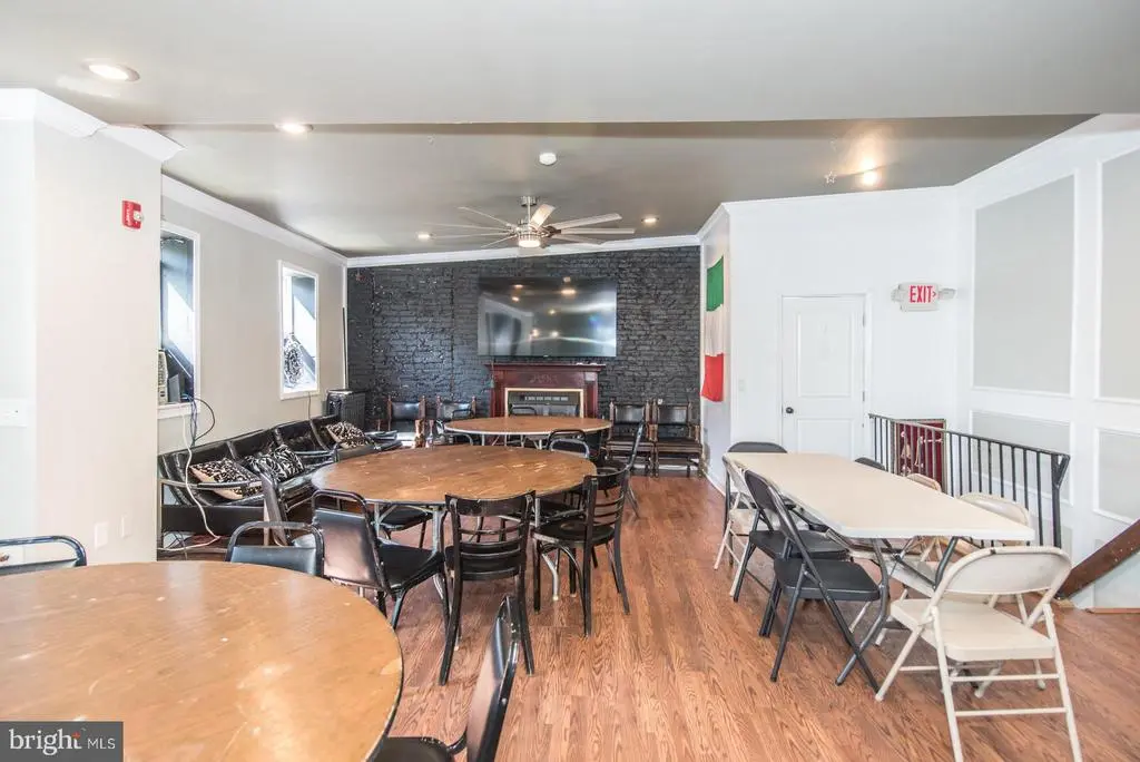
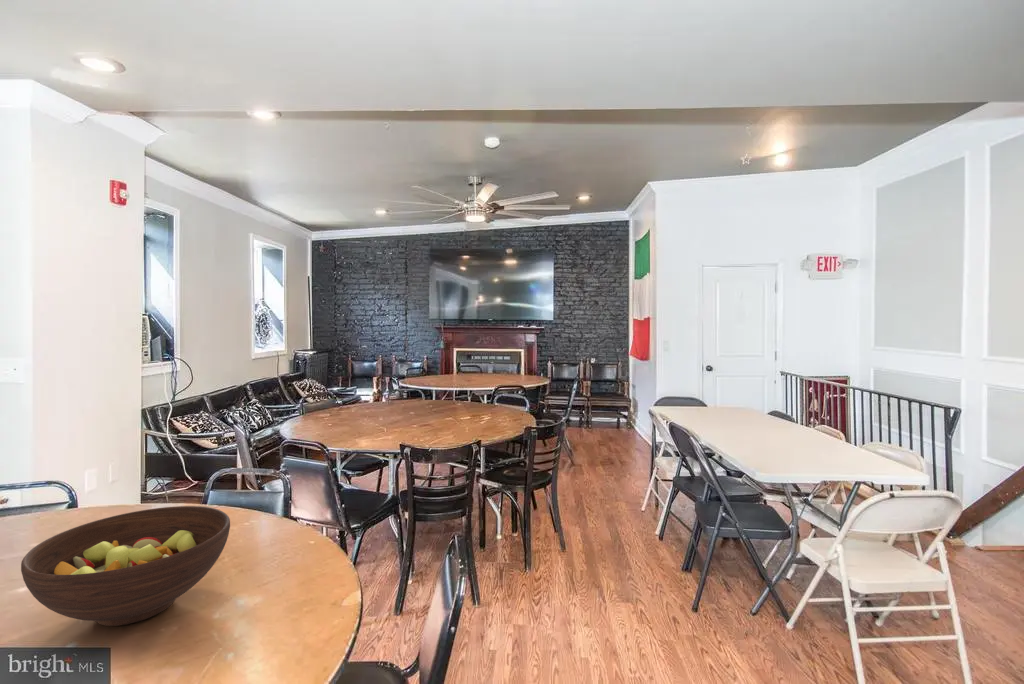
+ fruit bowl [20,505,231,627]
